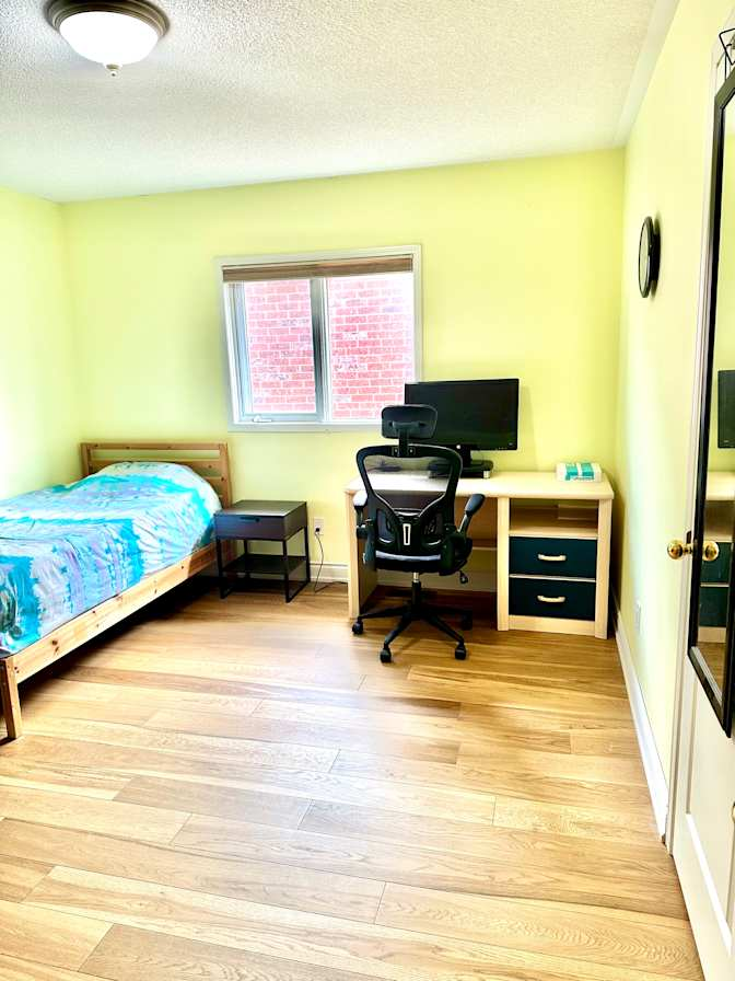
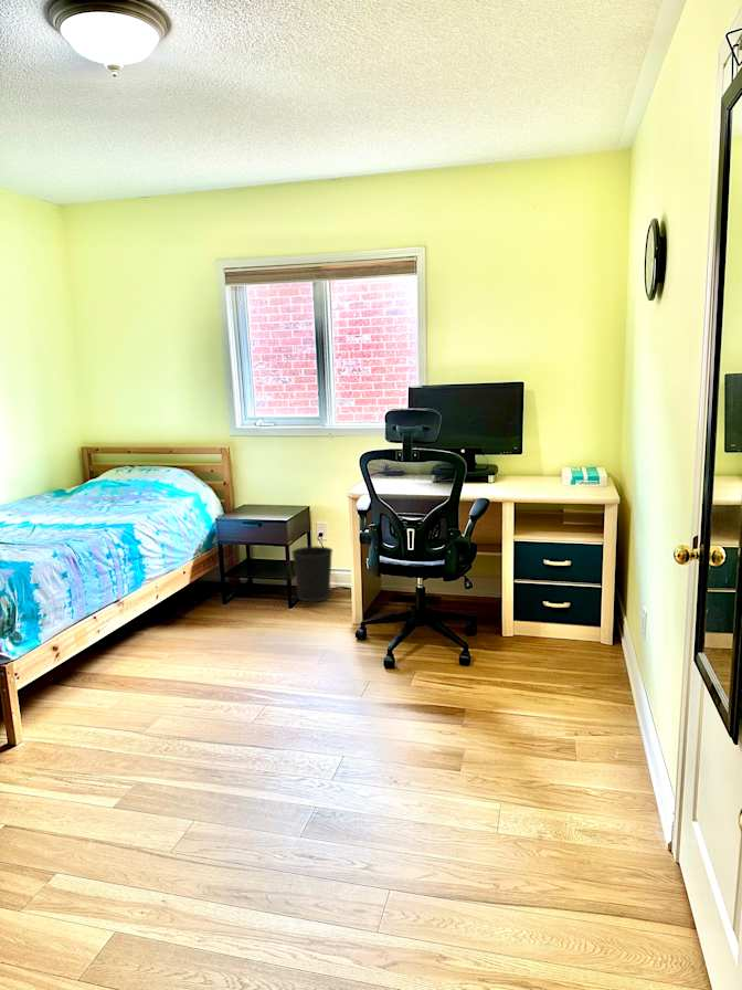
+ wastebasket [290,545,333,602]
